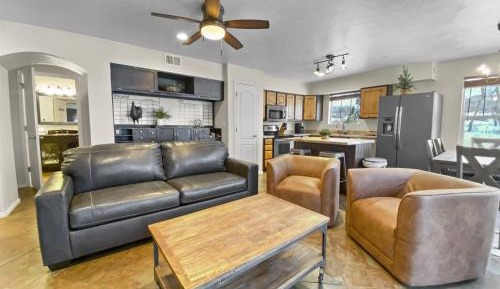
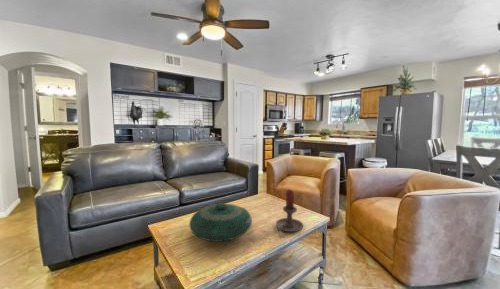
+ decorative bowl [188,202,253,243]
+ candle holder [275,189,304,234]
